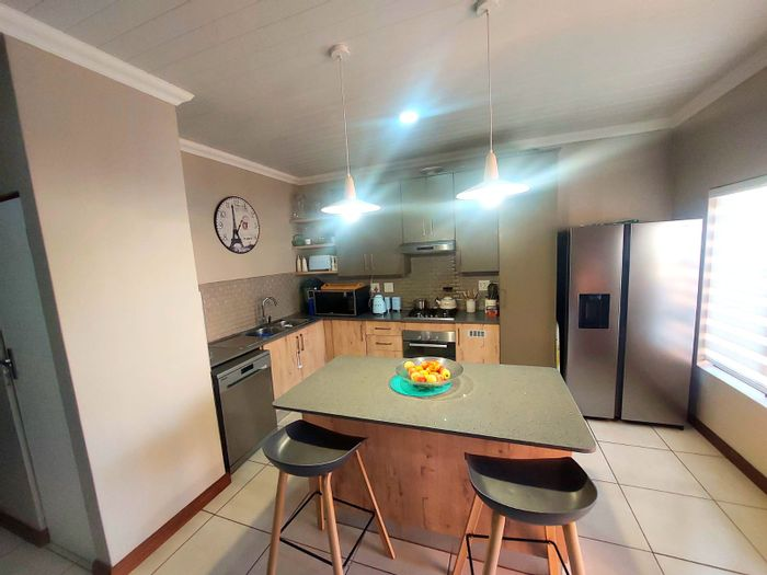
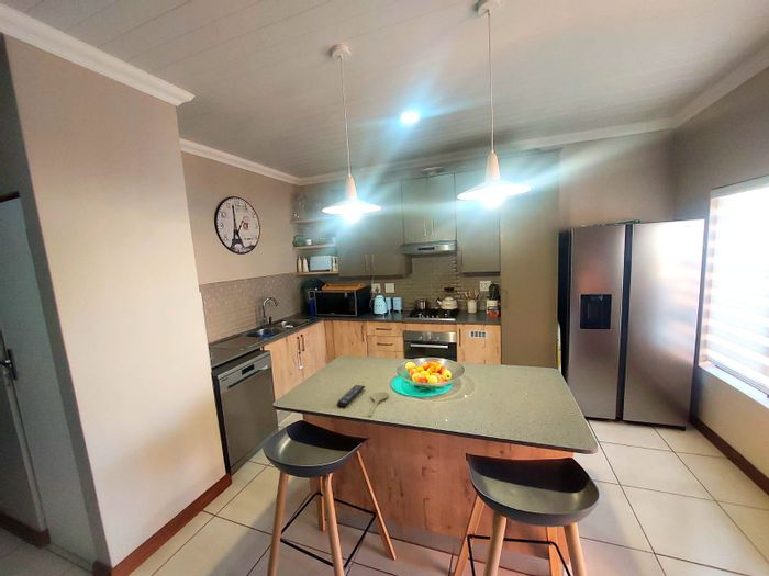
+ remote control [336,384,366,409]
+ spoon [367,391,390,417]
